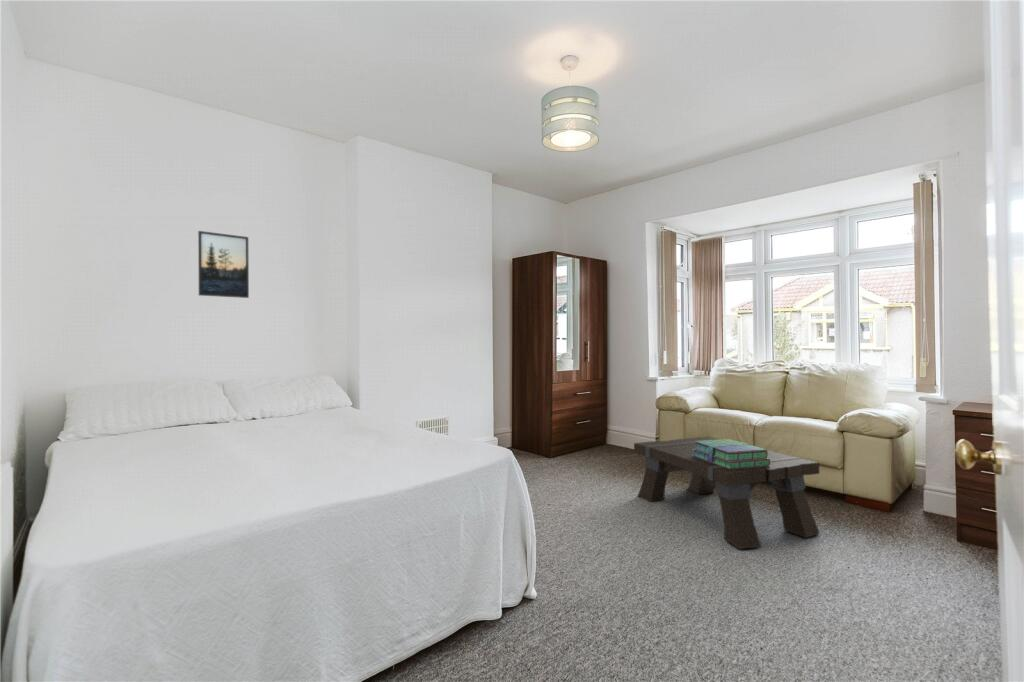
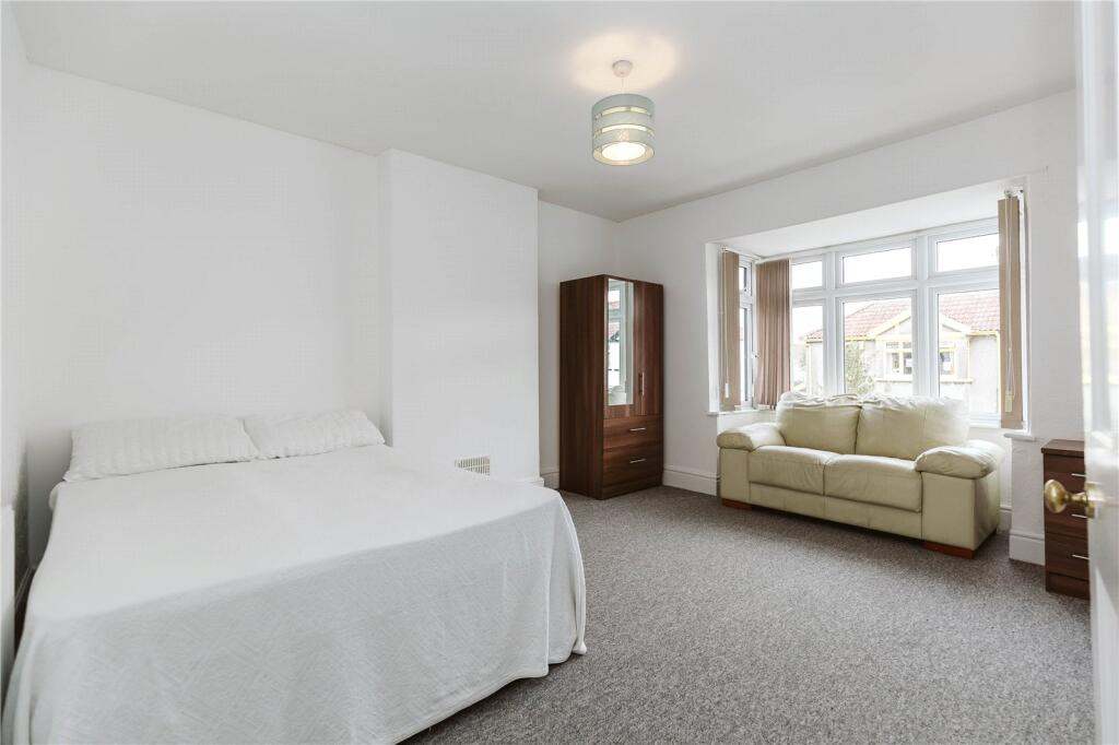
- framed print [197,230,250,299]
- stack of books [692,438,771,469]
- coffee table [633,435,821,550]
